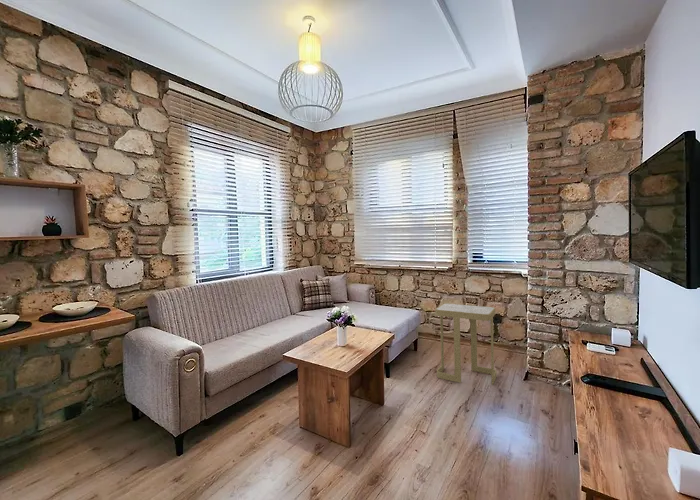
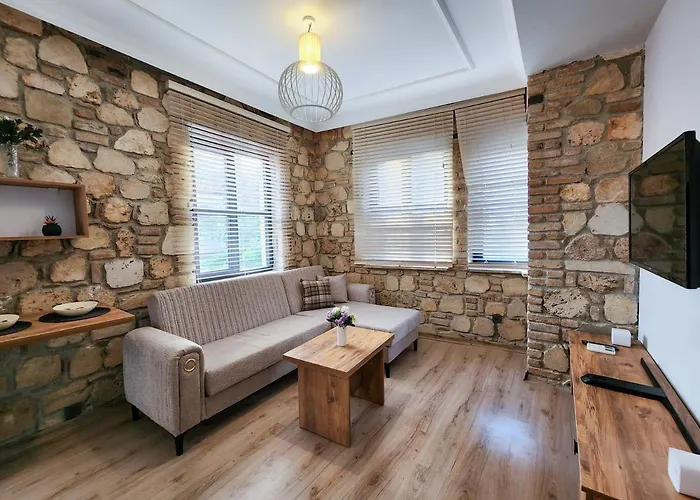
- side table [434,303,498,386]
